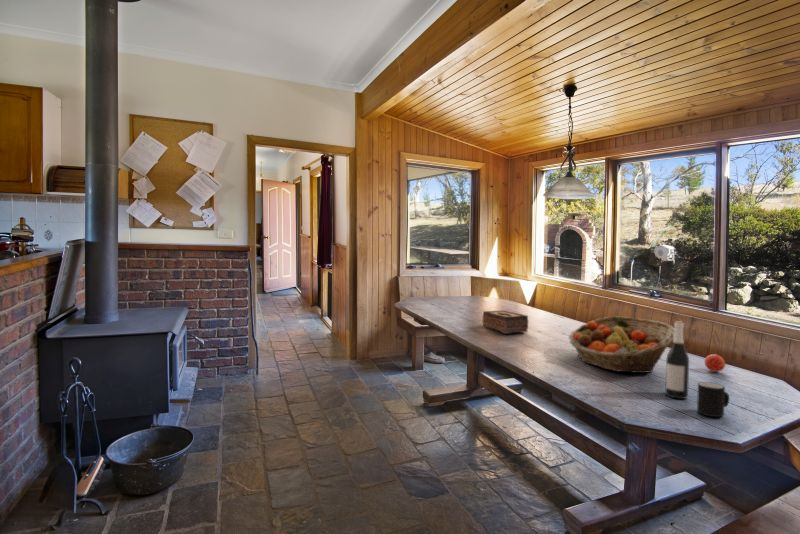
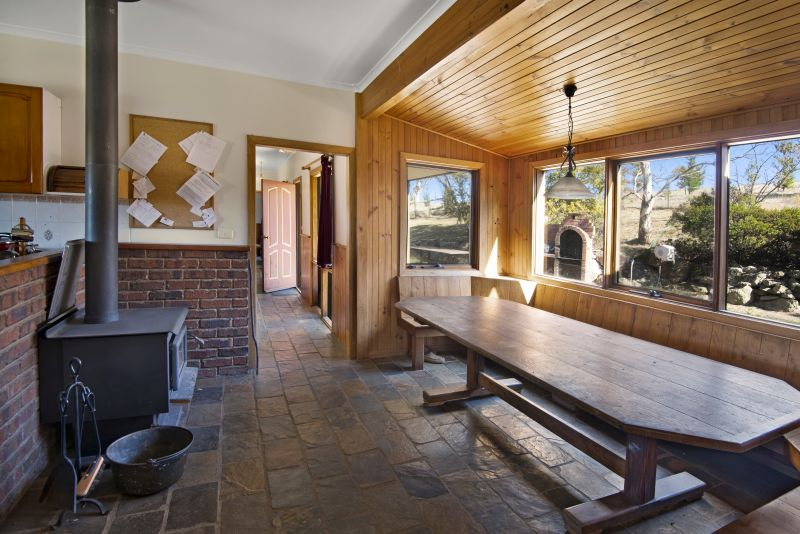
- apple [704,353,726,373]
- fruit basket [568,315,675,374]
- wine bottle [664,320,690,400]
- mug [696,381,730,418]
- tissue box [482,310,529,335]
